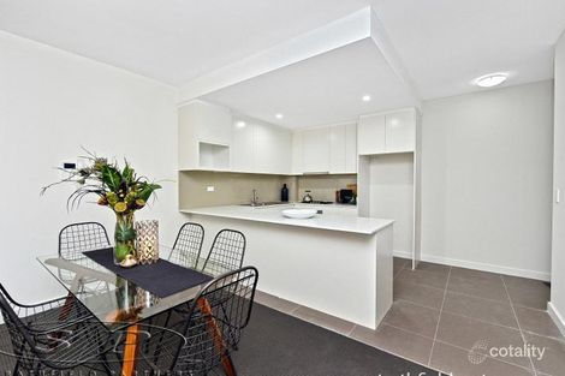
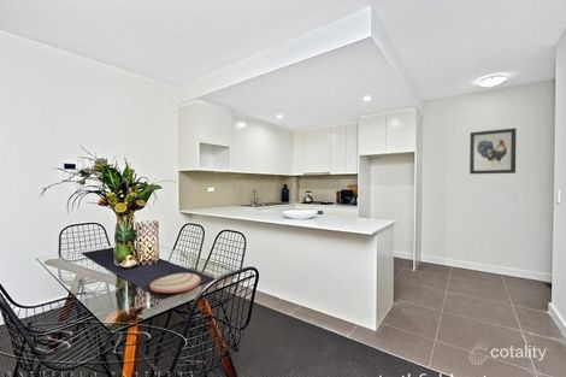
+ plate [149,272,202,294]
+ wall art [468,126,518,175]
